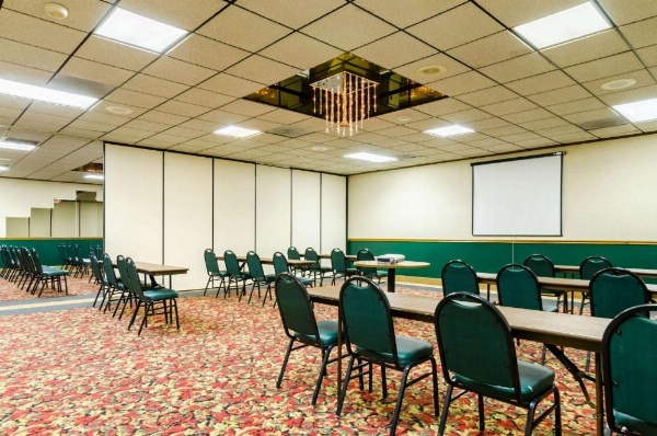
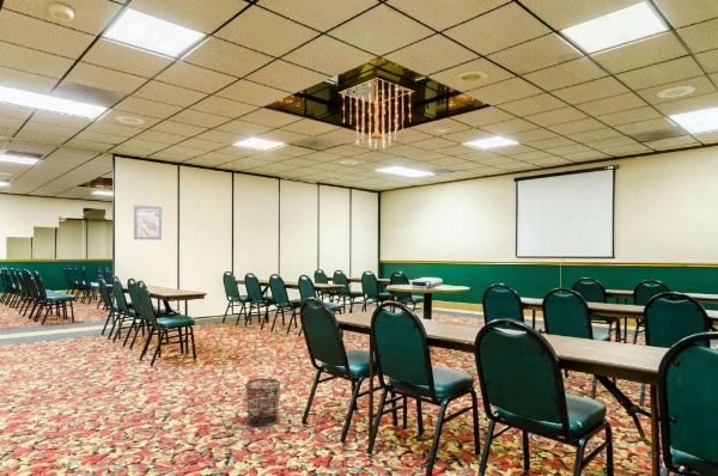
+ waste bin [244,377,282,428]
+ wall art [133,205,163,240]
